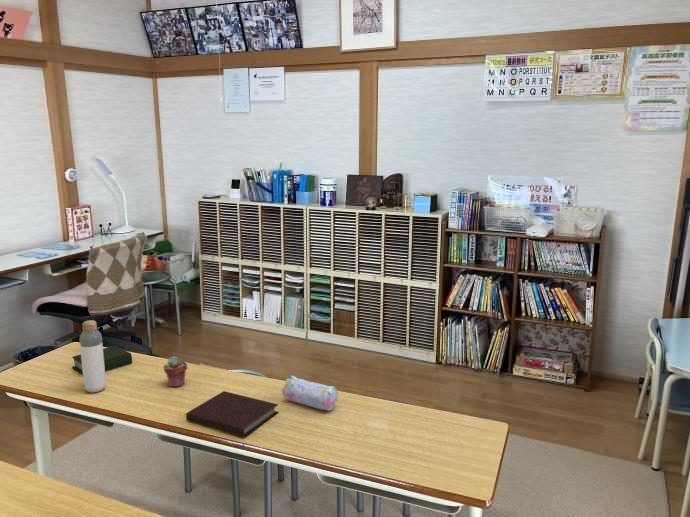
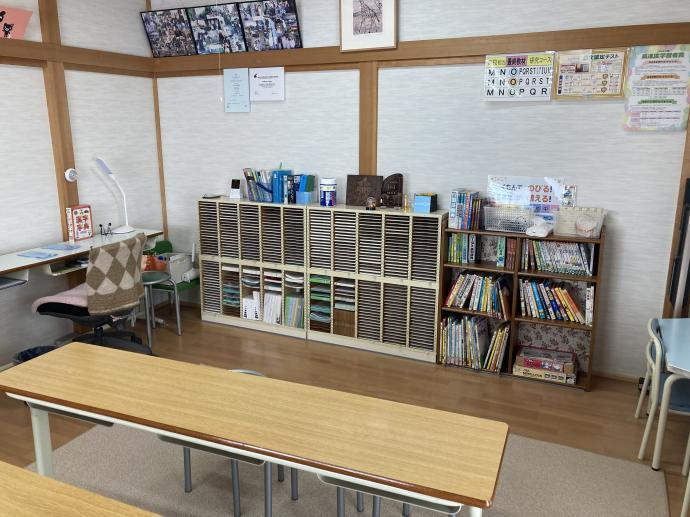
- potted succulent [163,355,188,388]
- notebook [185,390,280,438]
- book [71,345,133,375]
- pencil case [281,375,339,412]
- bottle [79,319,107,394]
